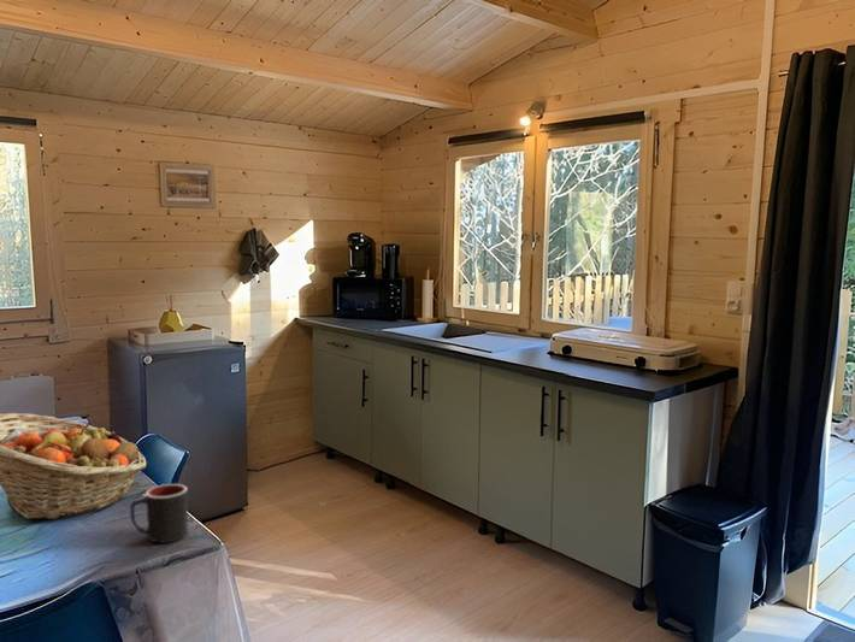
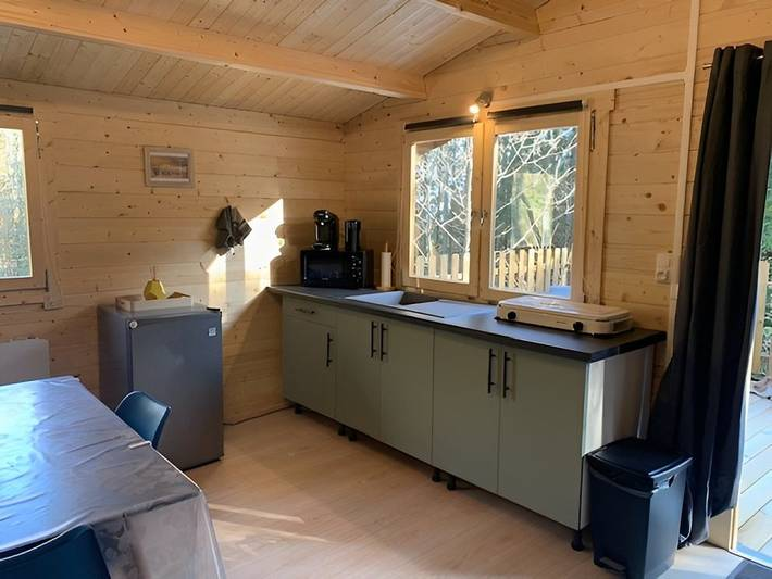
- mug [129,483,189,544]
- fruit basket [0,412,147,520]
